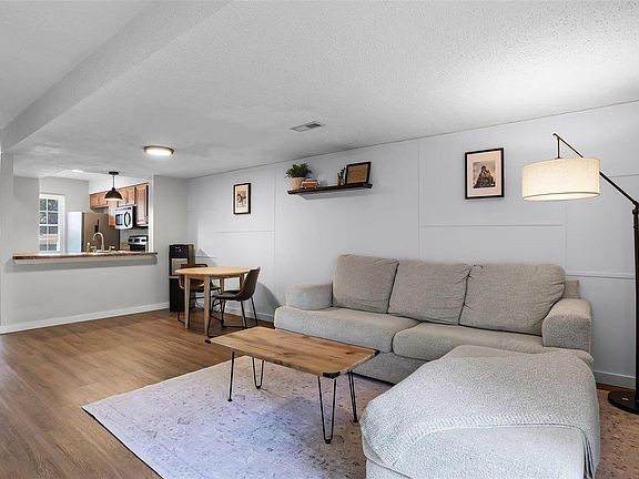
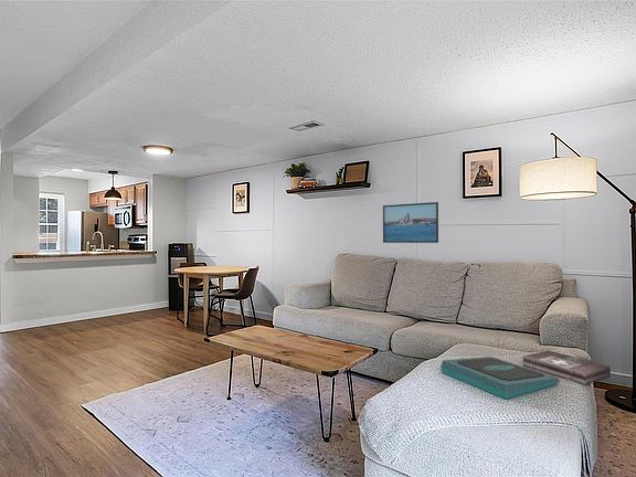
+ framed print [382,201,439,244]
+ first aid kit [522,349,612,385]
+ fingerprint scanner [439,356,561,400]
